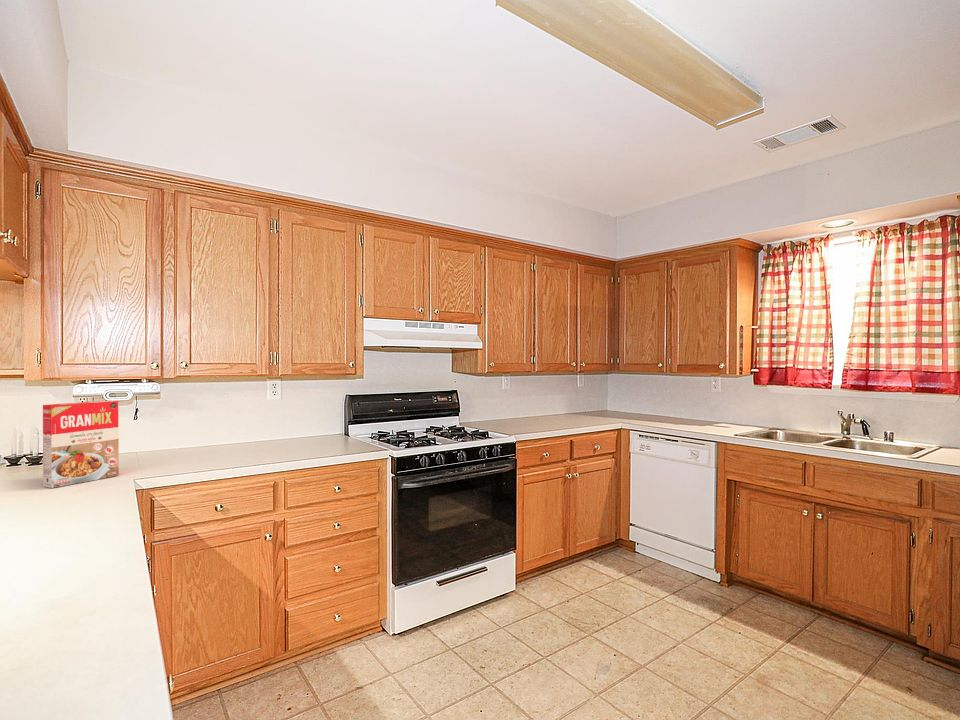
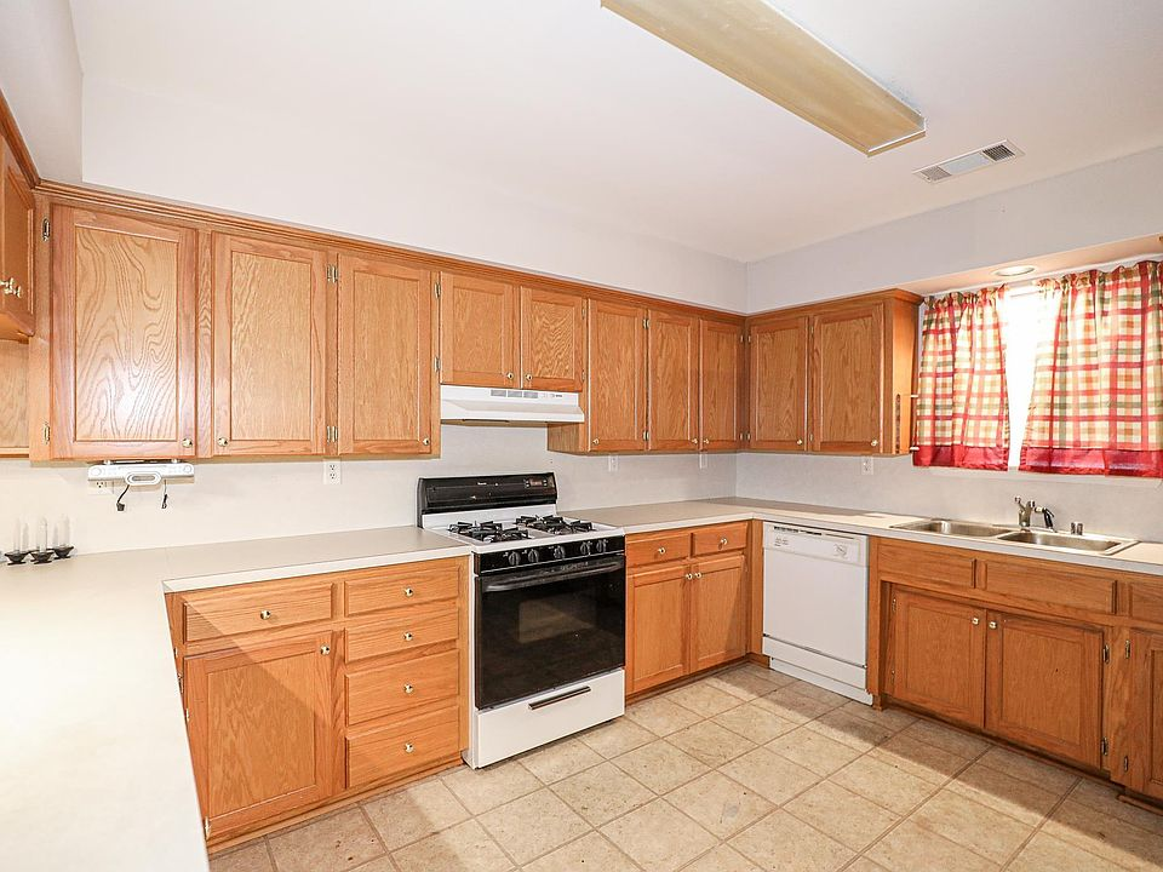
- cereal box [42,399,120,489]
